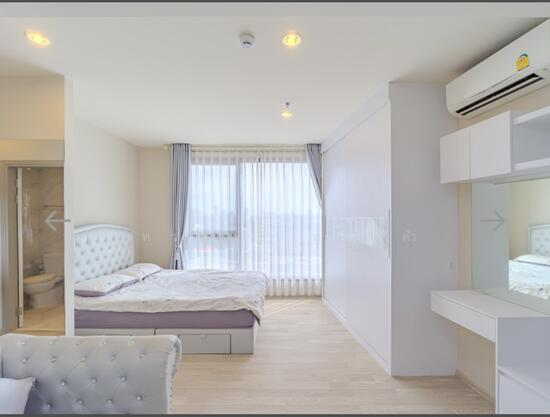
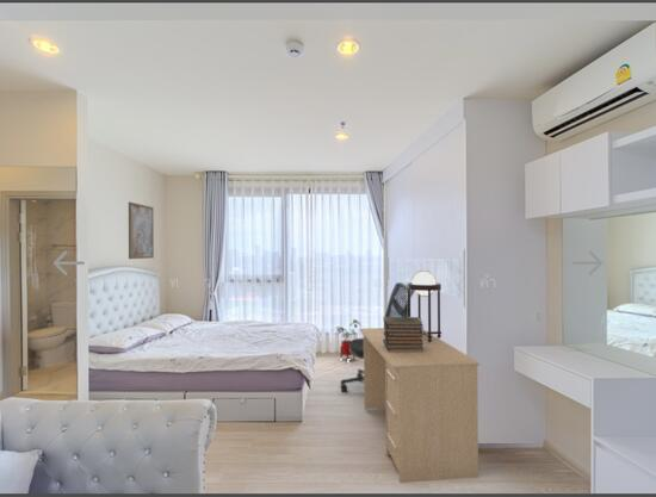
+ wall art [128,200,155,260]
+ office chair [339,281,415,393]
+ desk [359,327,481,484]
+ book stack [383,316,425,352]
+ table lamp [406,269,443,343]
+ house plant [335,318,363,361]
